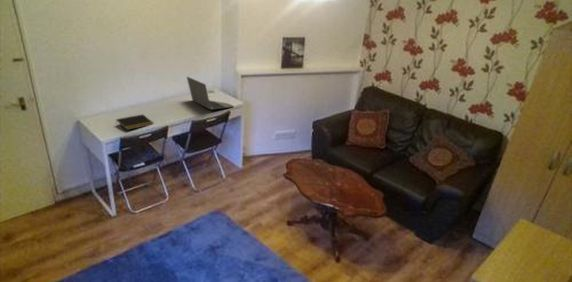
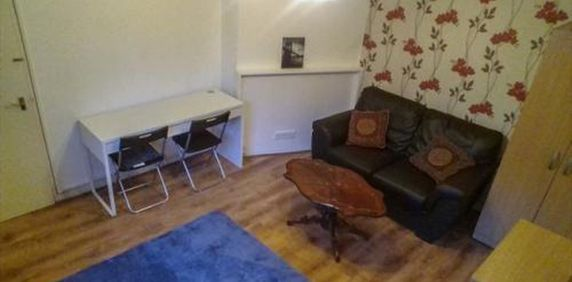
- notepad [115,113,154,131]
- laptop [186,76,235,111]
